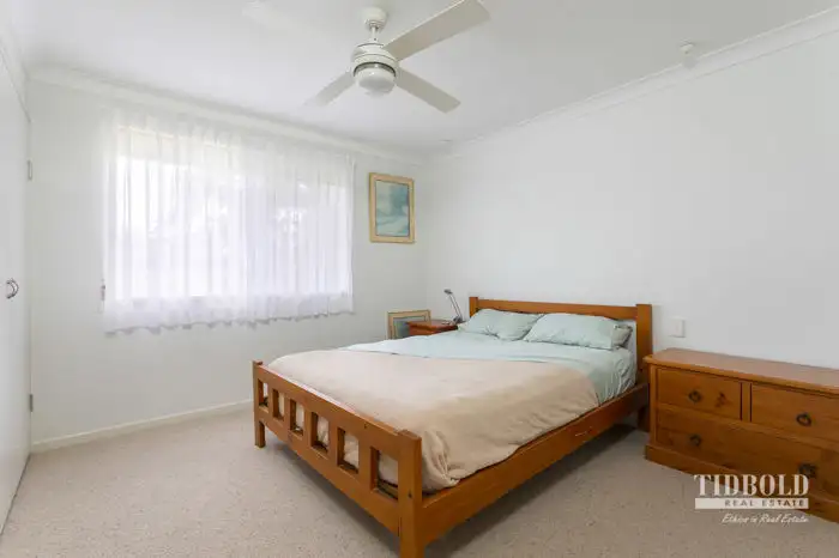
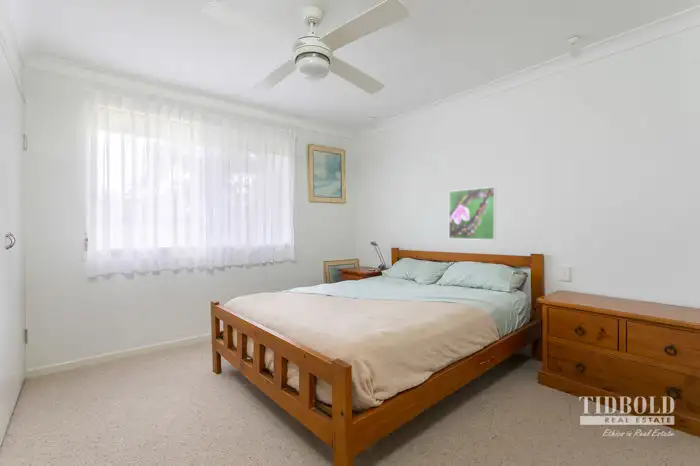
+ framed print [448,186,497,241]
